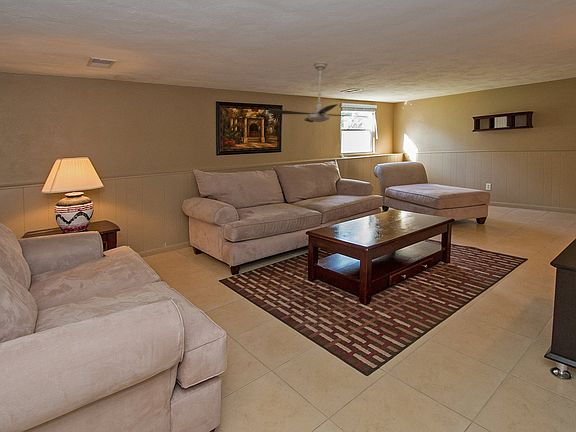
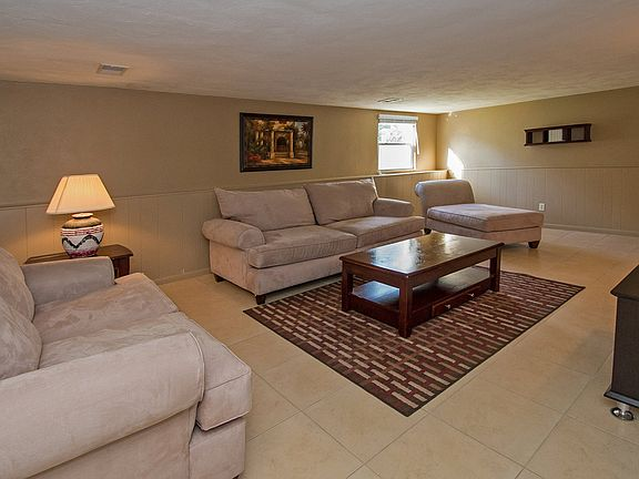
- ceiling fan [267,60,367,123]
